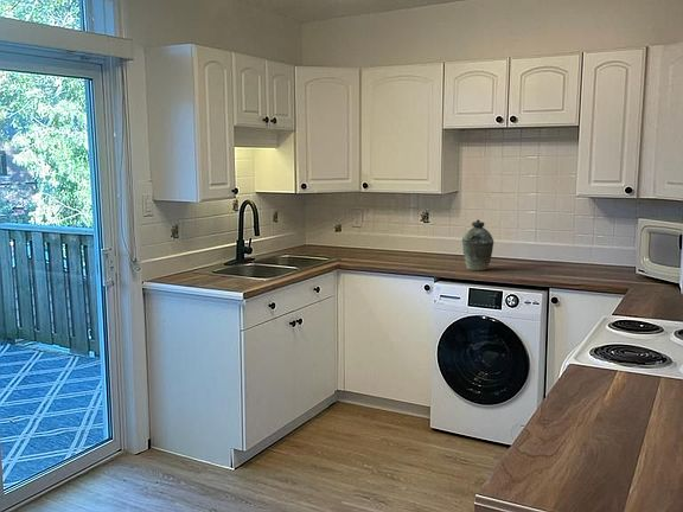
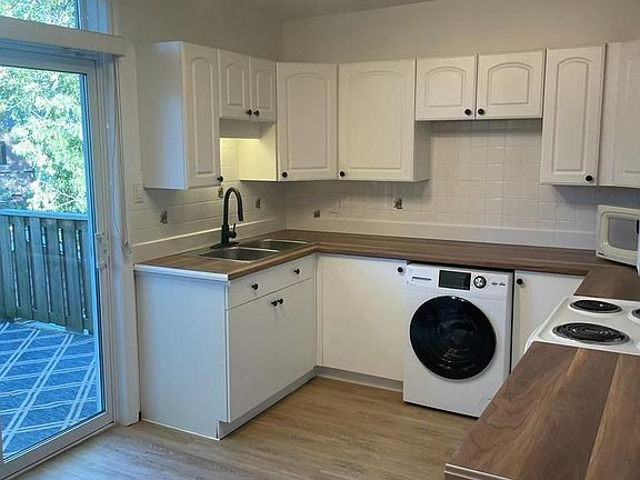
- kettle [461,218,494,271]
